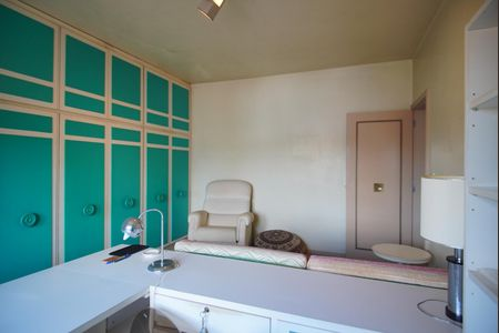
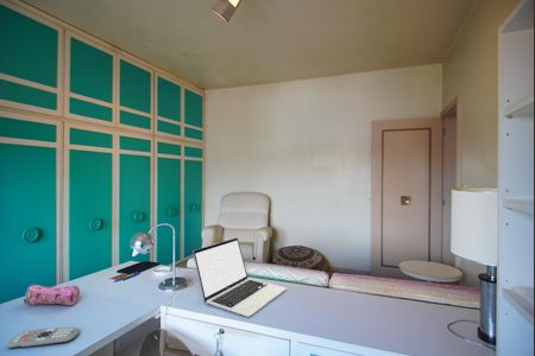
+ remote control [6,326,80,350]
+ laptop [191,236,288,318]
+ pencil case [23,284,81,306]
